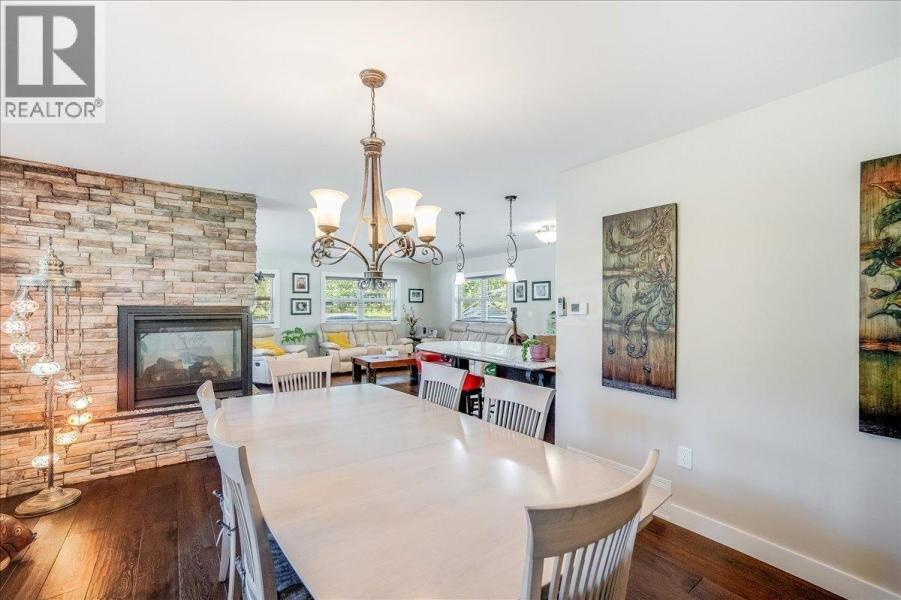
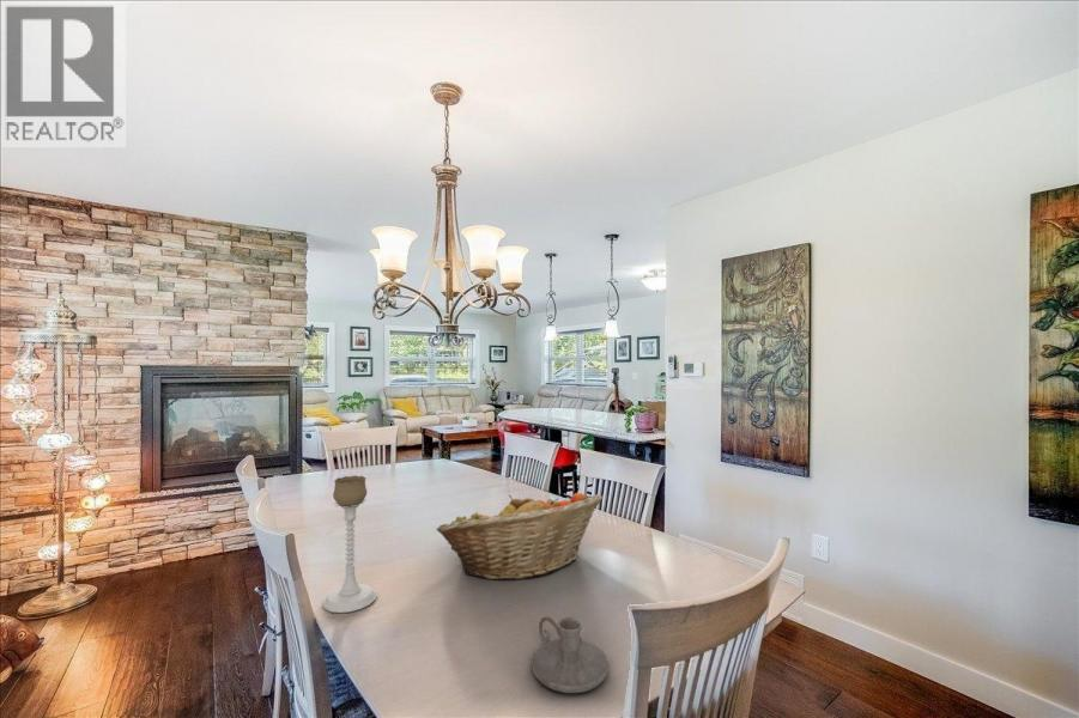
+ candle holder [322,474,378,614]
+ candle holder [531,615,610,694]
+ fruit basket [436,492,604,582]
